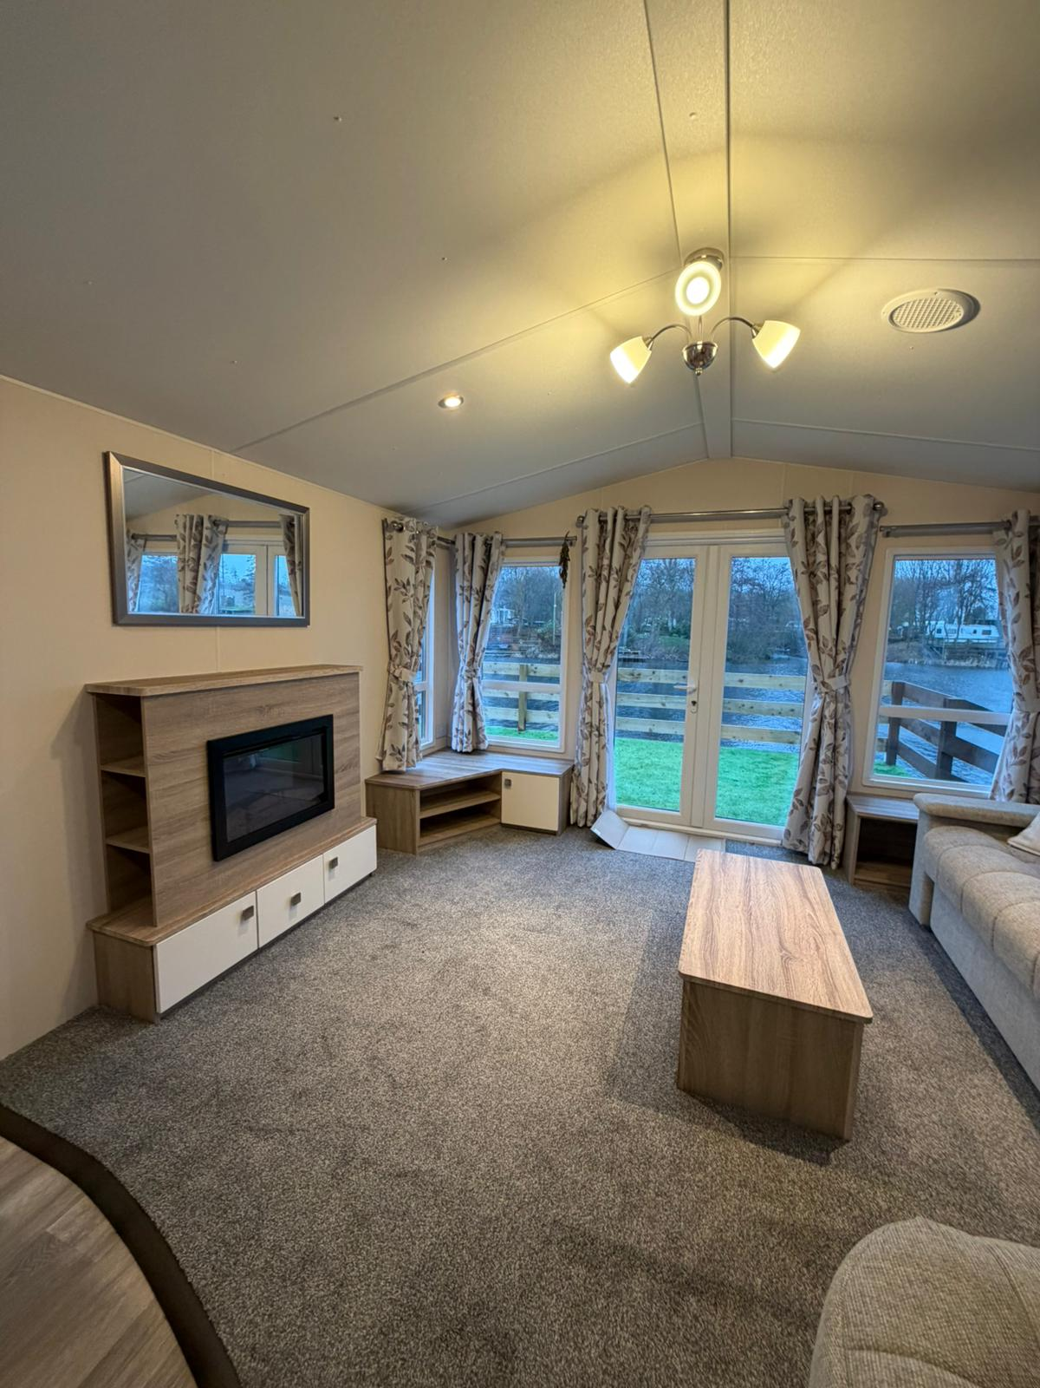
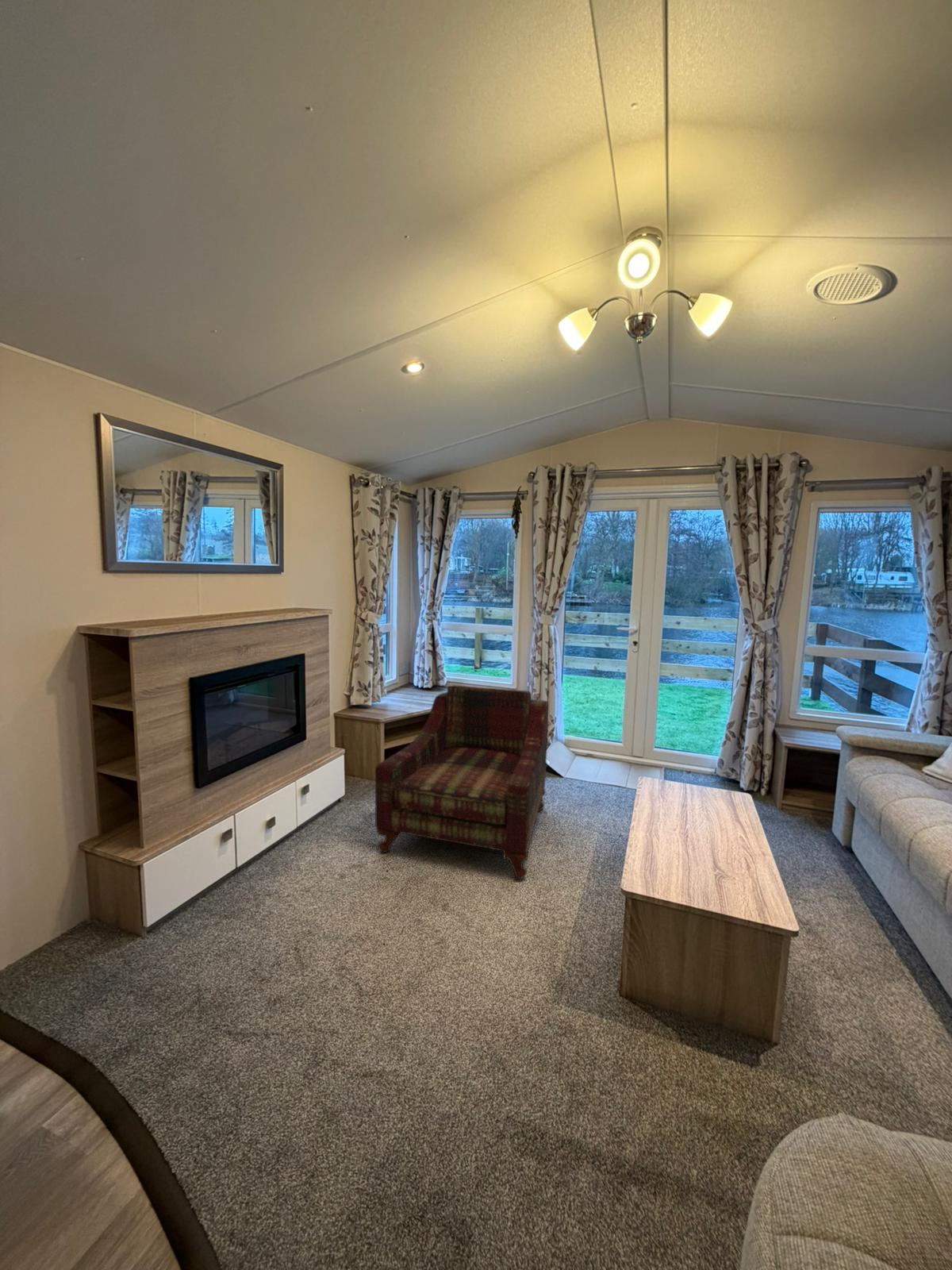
+ armchair [374,684,549,879]
